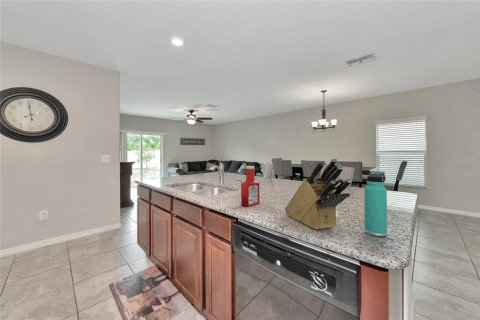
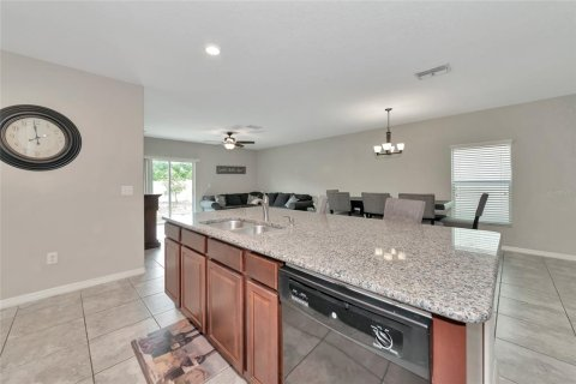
- knife block [284,157,352,230]
- soap bottle [240,165,261,207]
- thermos bottle [364,170,388,237]
